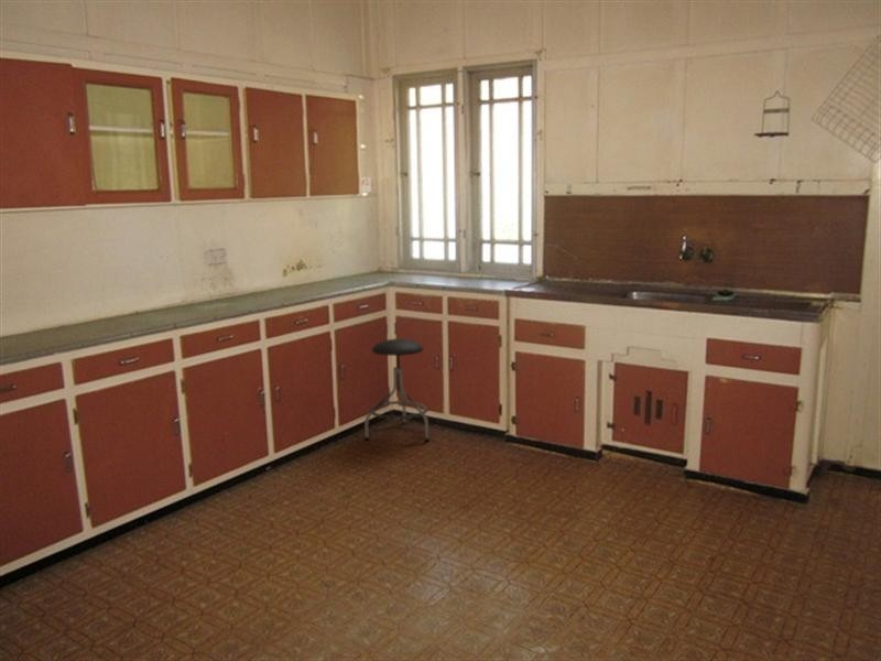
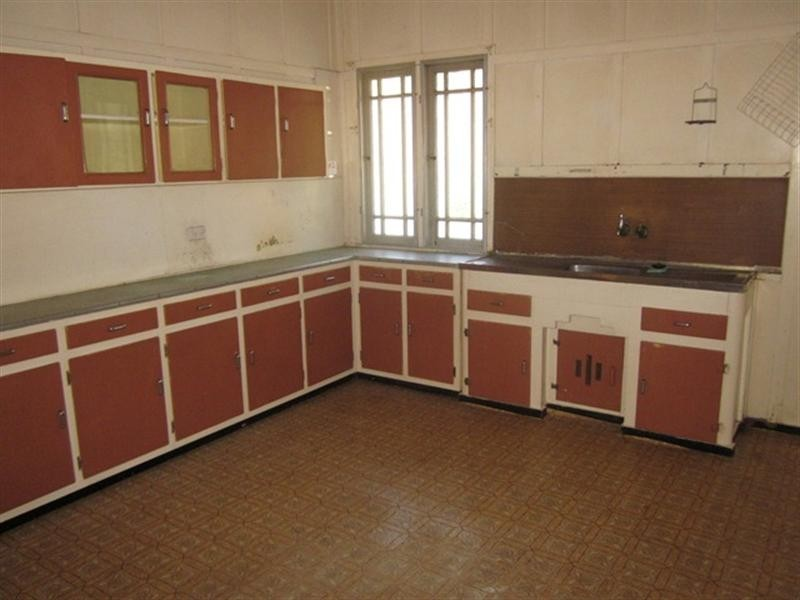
- stool [363,337,431,442]
